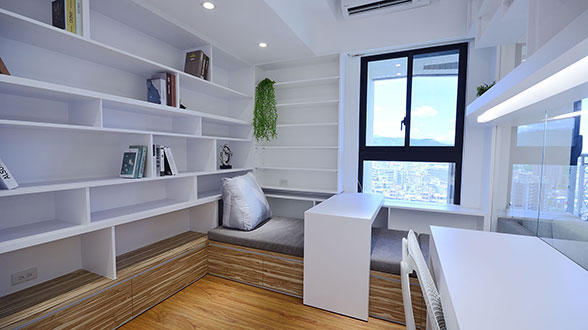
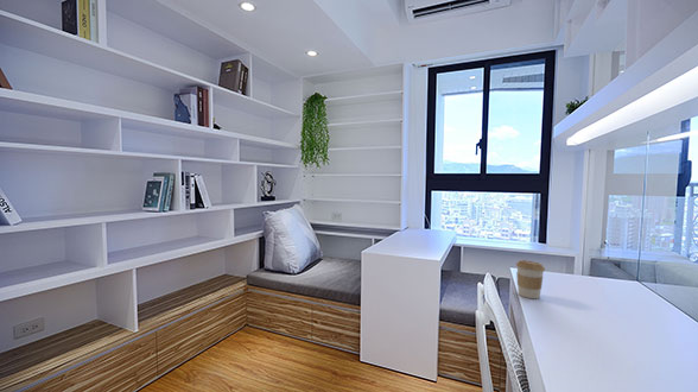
+ coffee cup [515,259,546,299]
